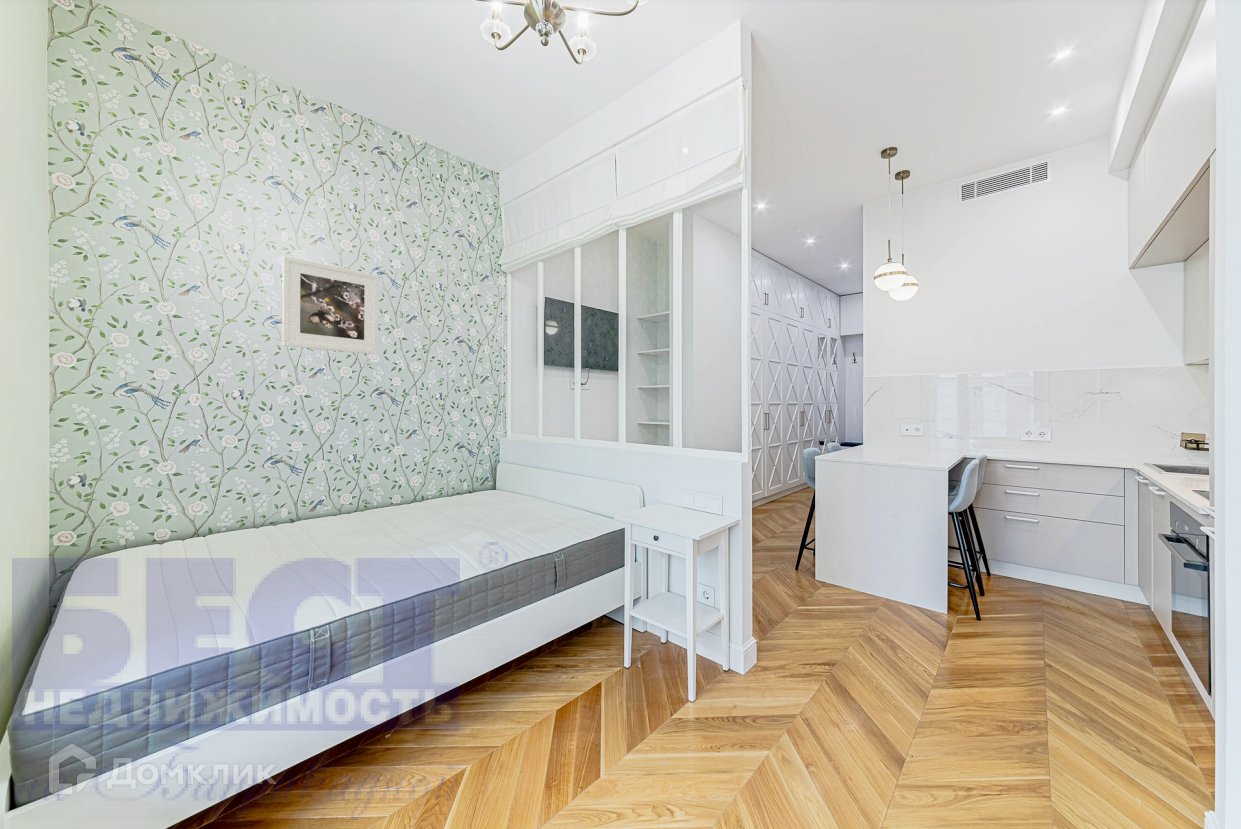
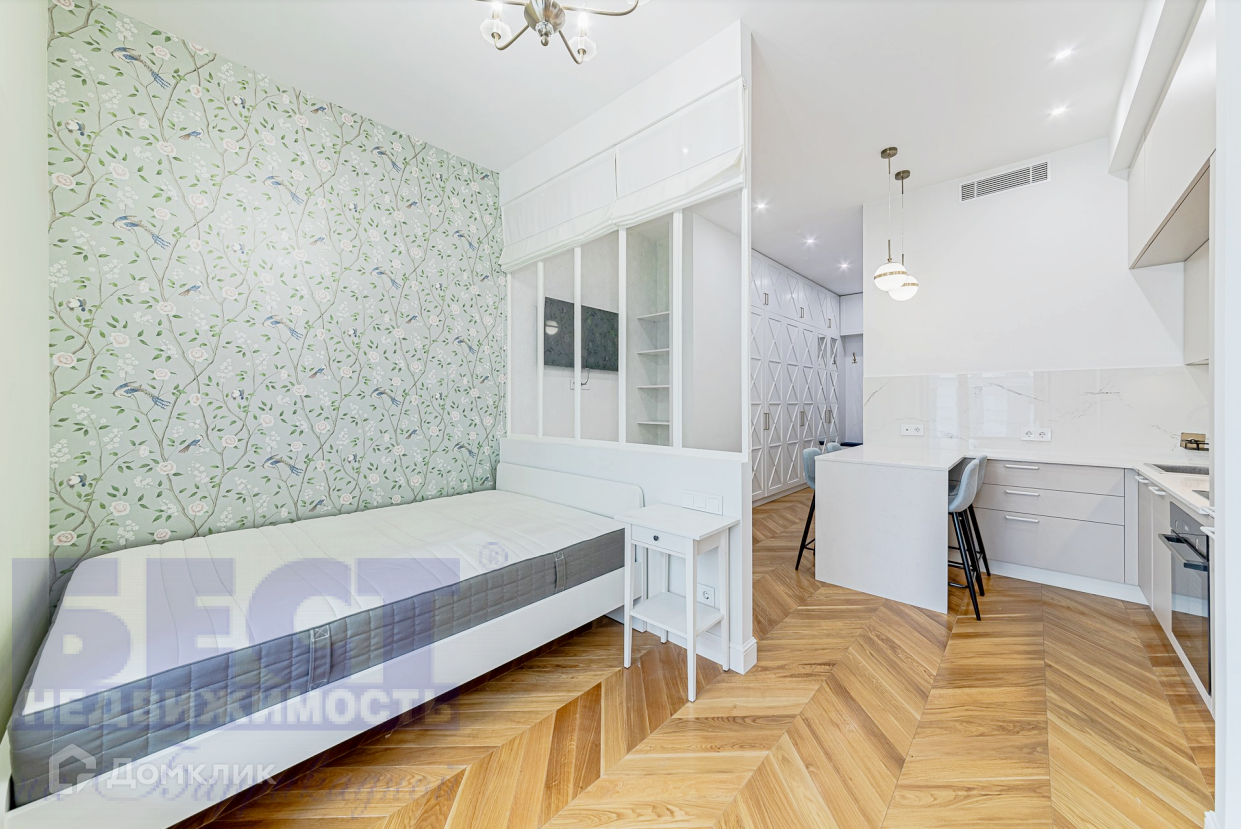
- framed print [281,254,379,355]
